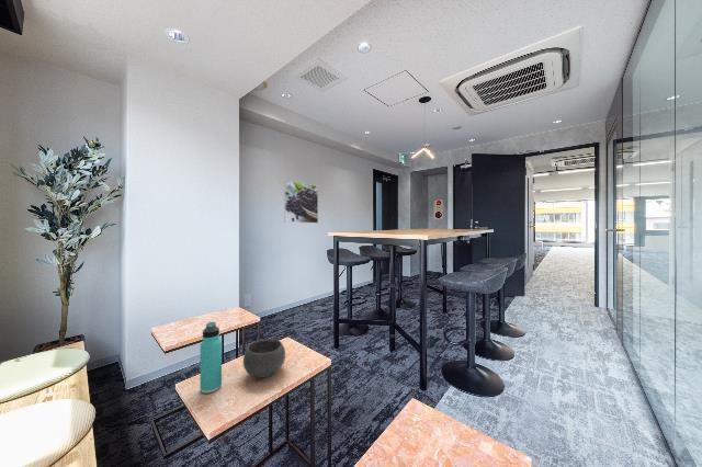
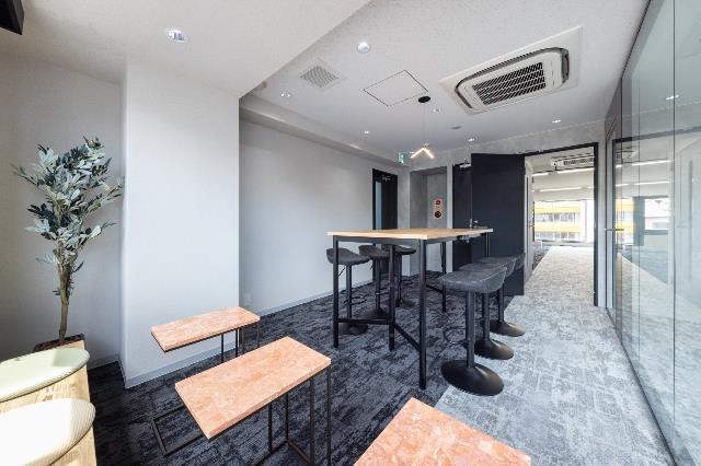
- thermos bottle [200,321,223,395]
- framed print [283,180,319,224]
- bowl [242,338,286,379]
